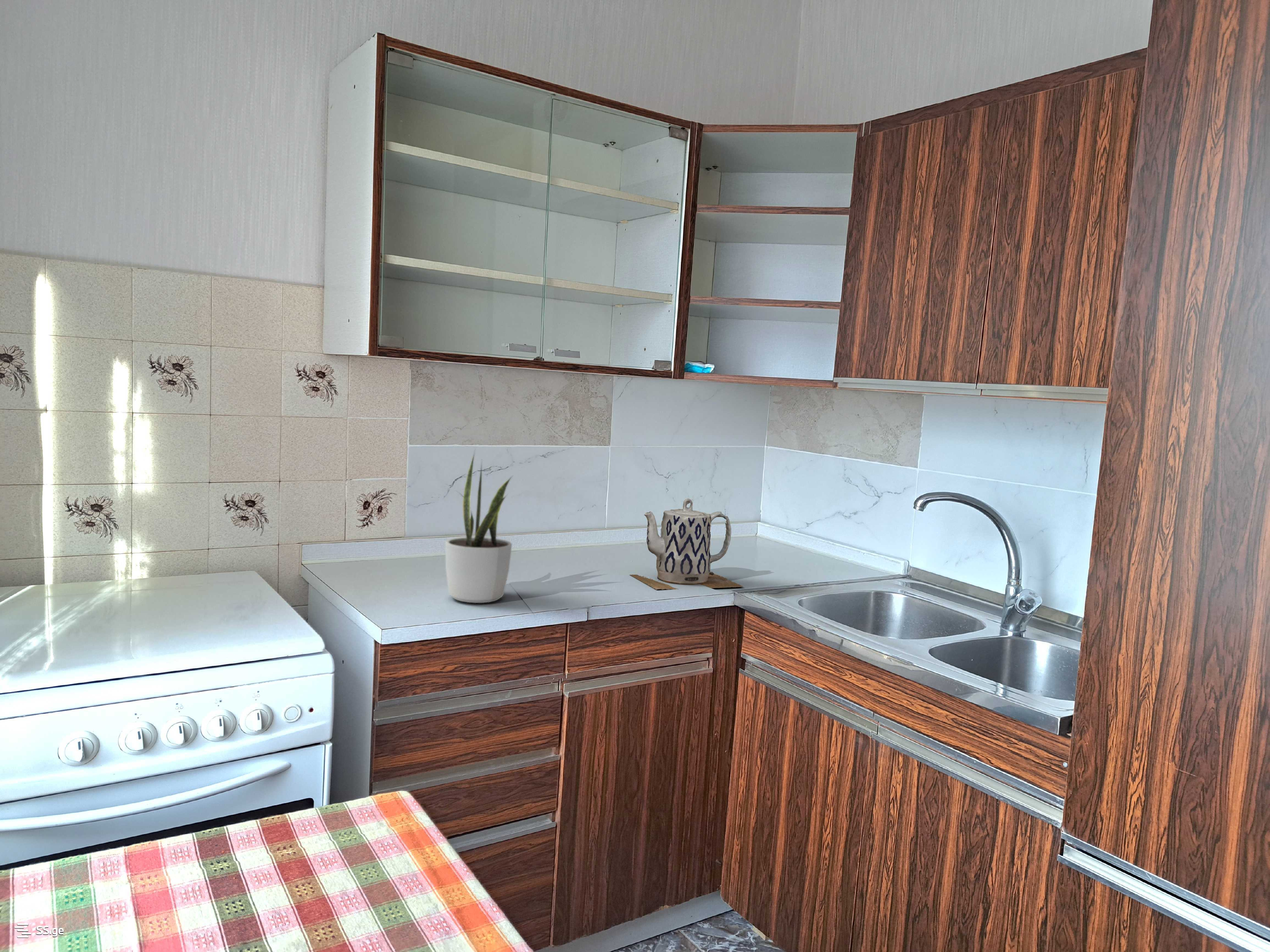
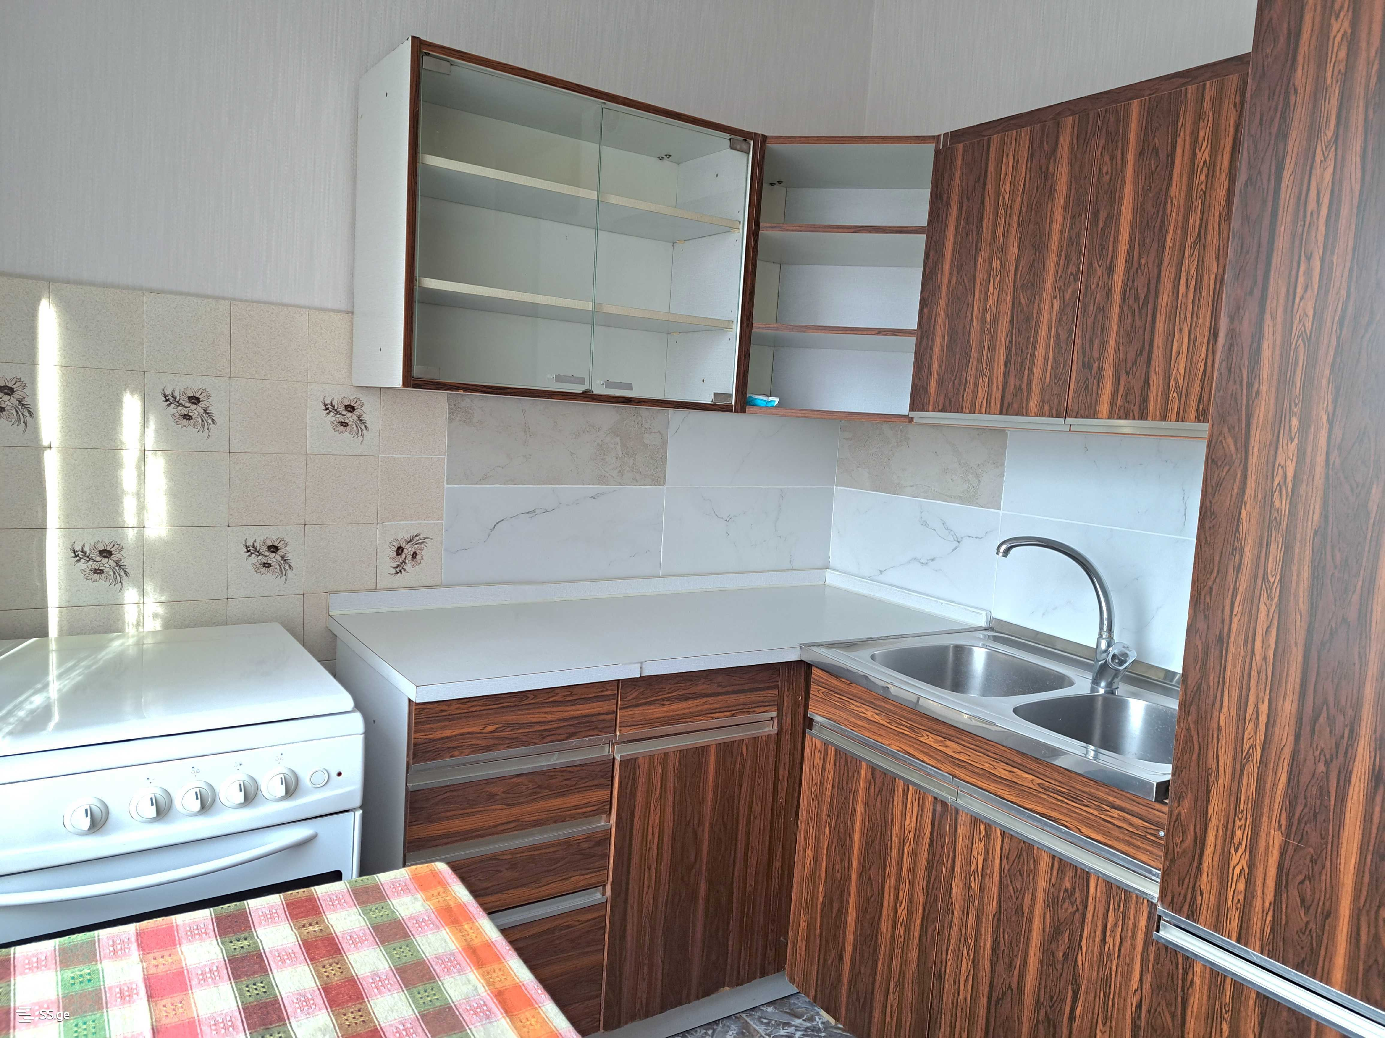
- potted plant [445,448,514,603]
- teapot [630,498,744,590]
